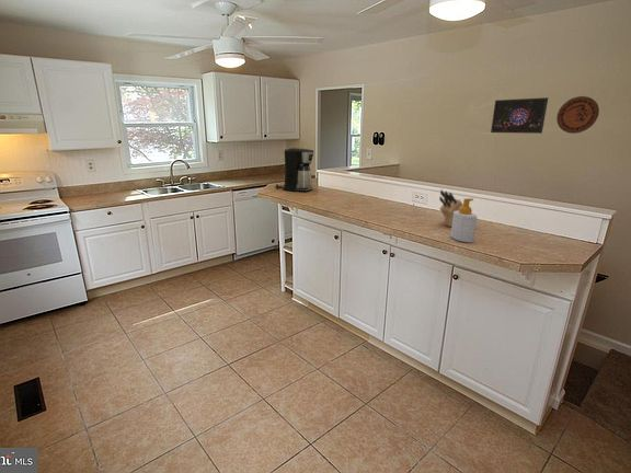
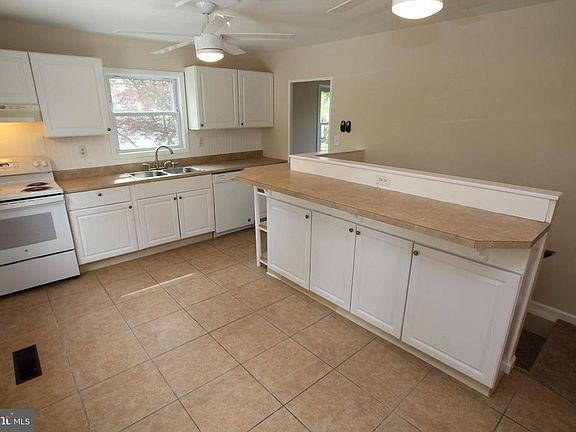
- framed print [490,96,549,135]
- decorative plate [555,95,600,135]
- soap bottle [450,197,478,243]
- coffee maker [274,147,314,193]
- knife block [438,188,463,228]
